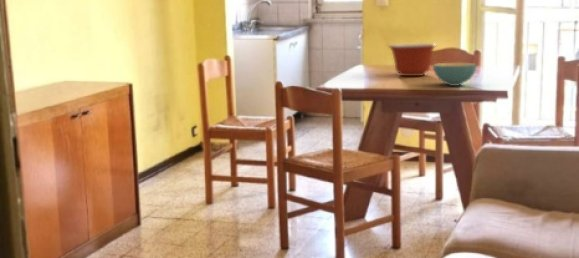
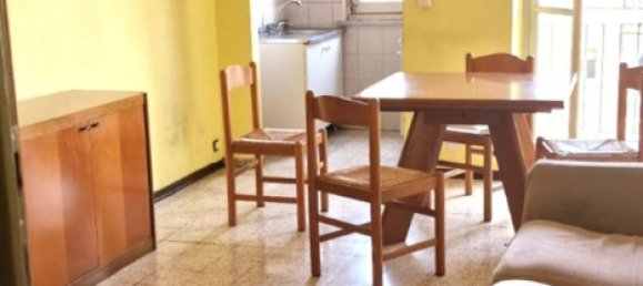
- mixing bowl [387,42,438,77]
- cereal bowl [432,62,477,87]
